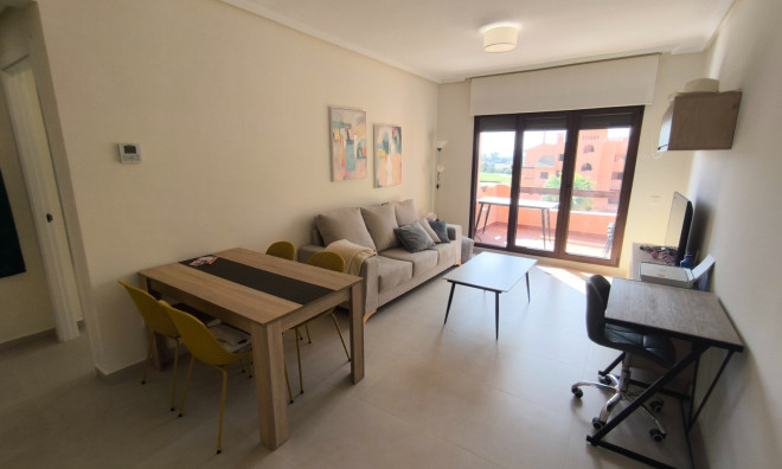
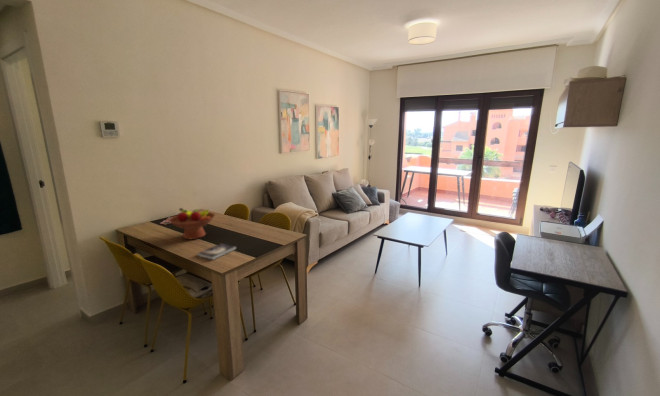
+ book [196,242,237,261]
+ fruit bowl [168,207,216,240]
